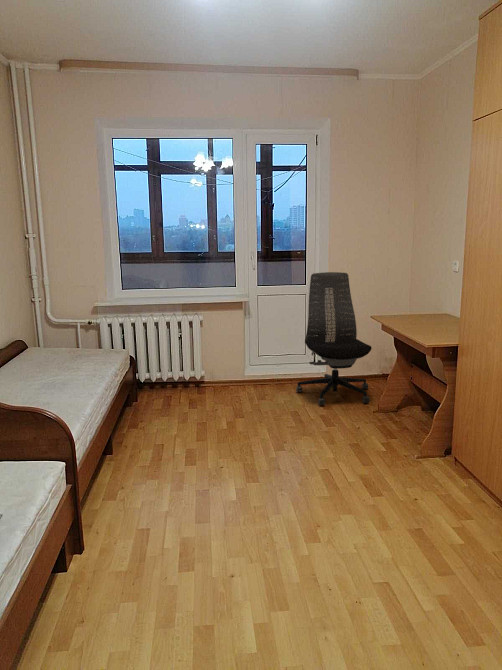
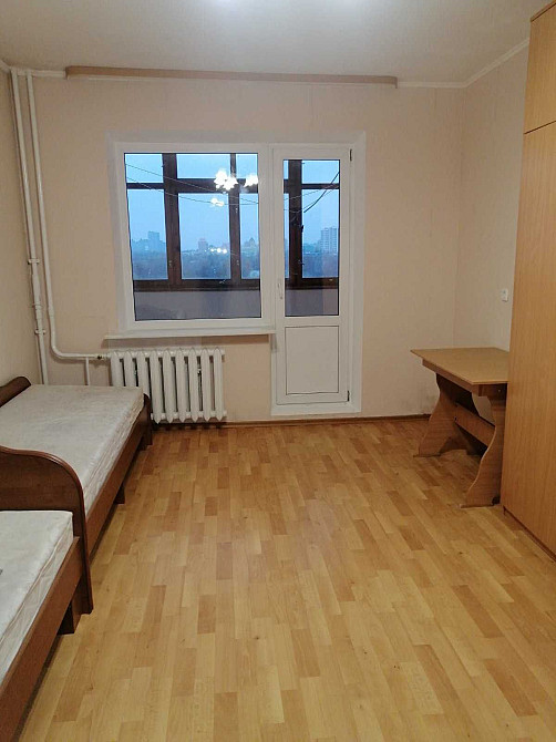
- office chair [295,271,373,406]
